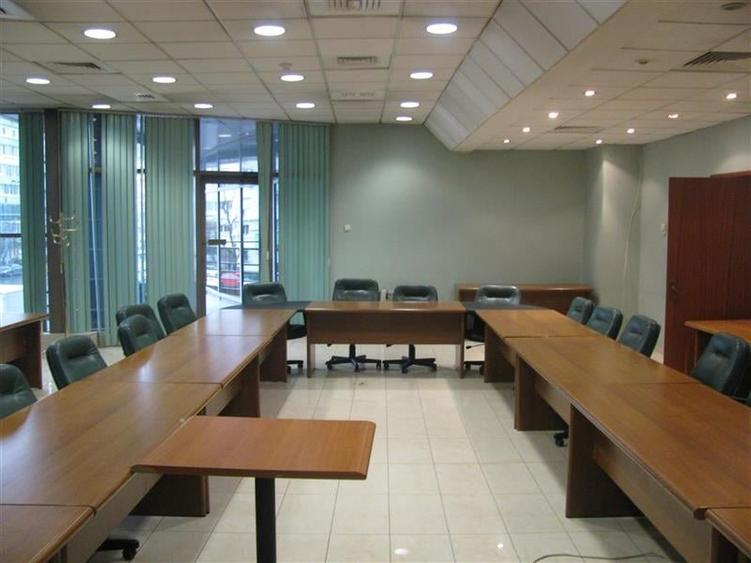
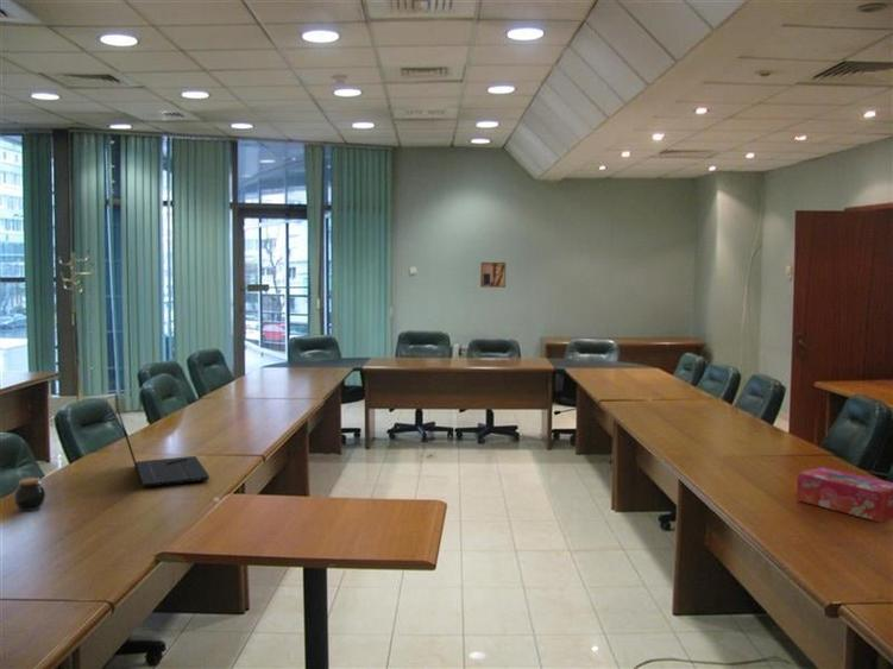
+ jar [13,476,46,512]
+ wall art [479,261,507,289]
+ tissue box [795,466,893,523]
+ laptop [115,408,210,488]
